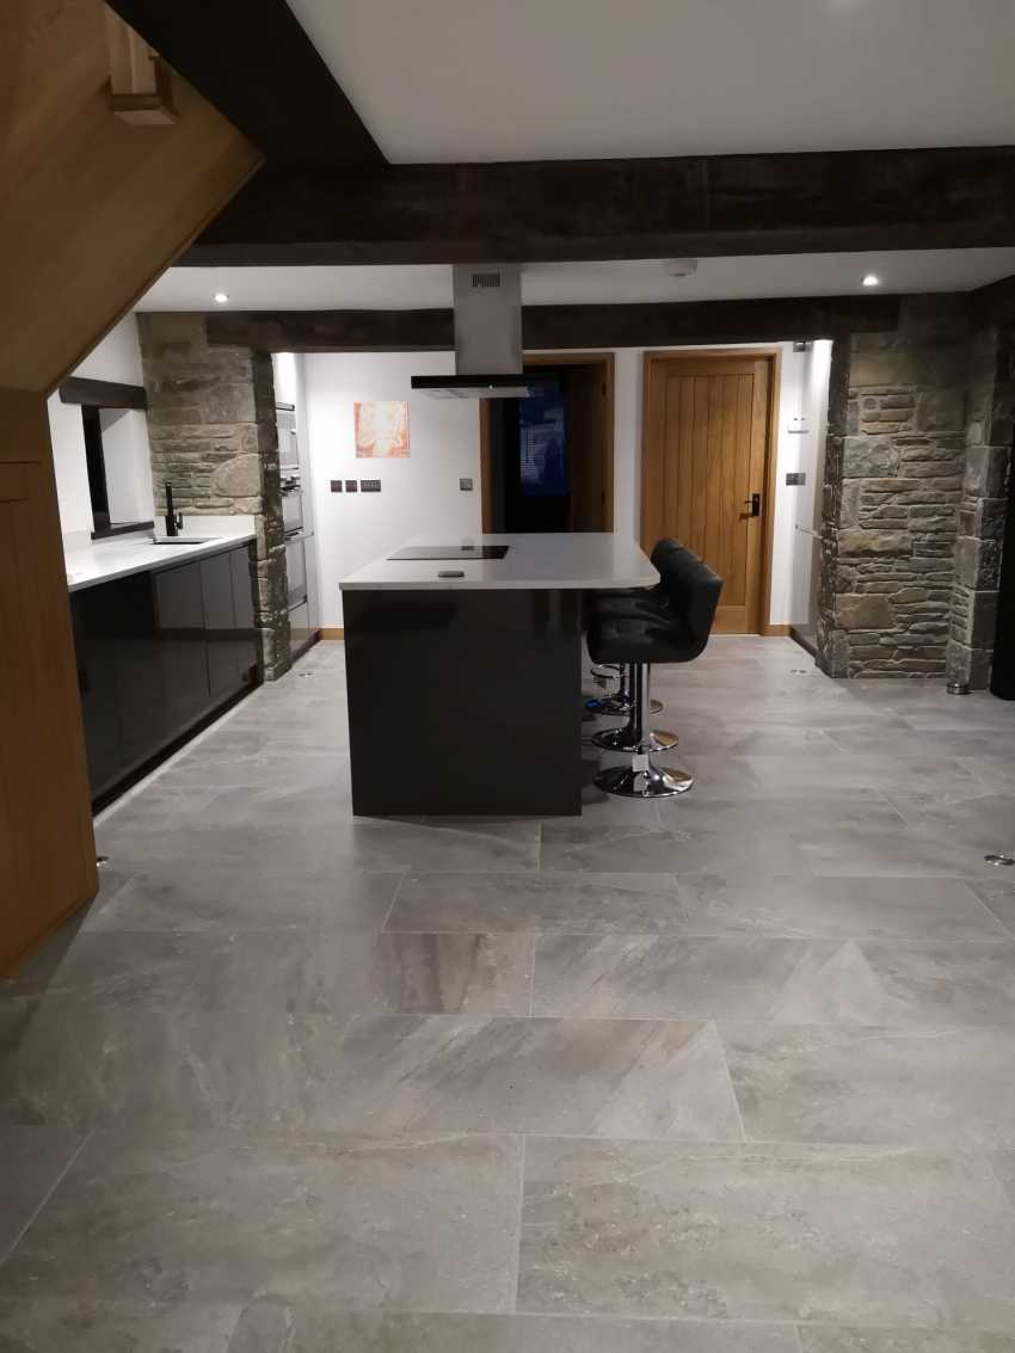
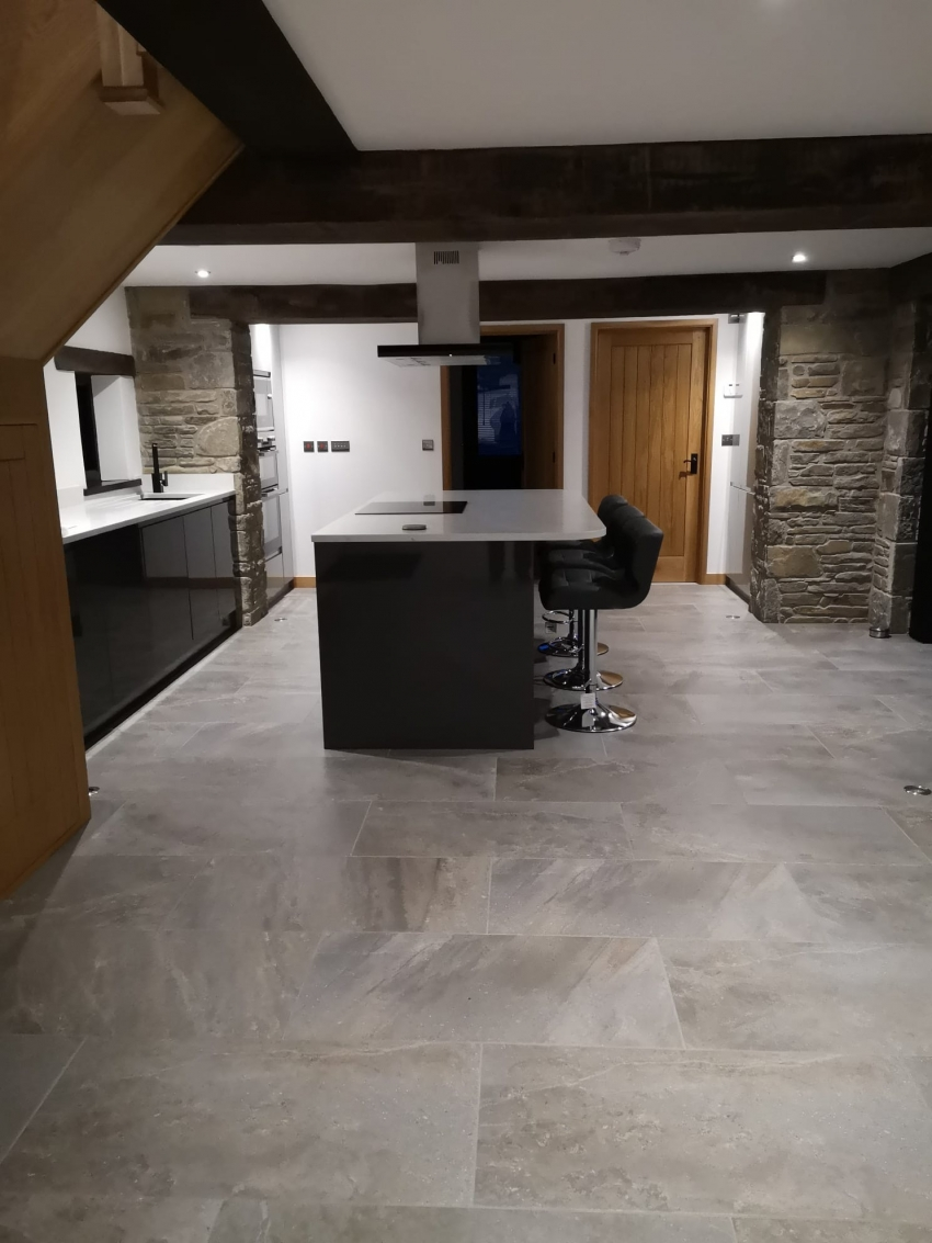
- wall art [352,400,411,460]
